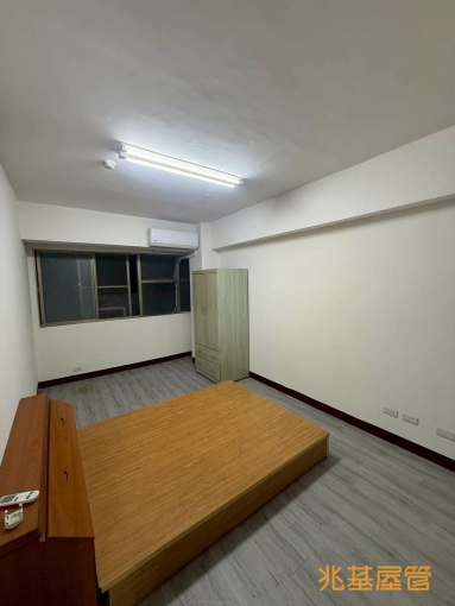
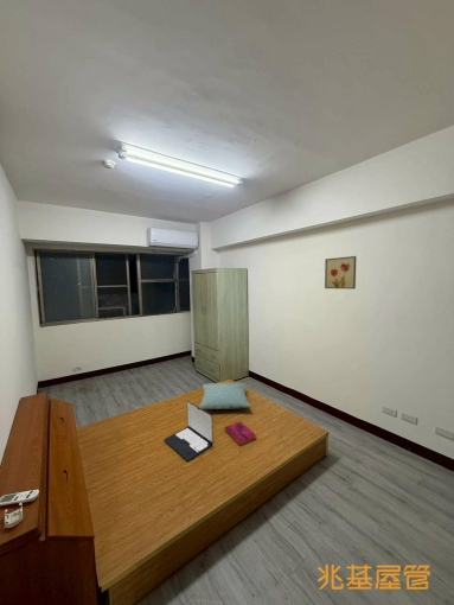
+ laptop [162,400,215,461]
+ hardback book [224,420,257,446]
+ wall art [324,255,357,289]
+ pillow [198,382,252,410]
